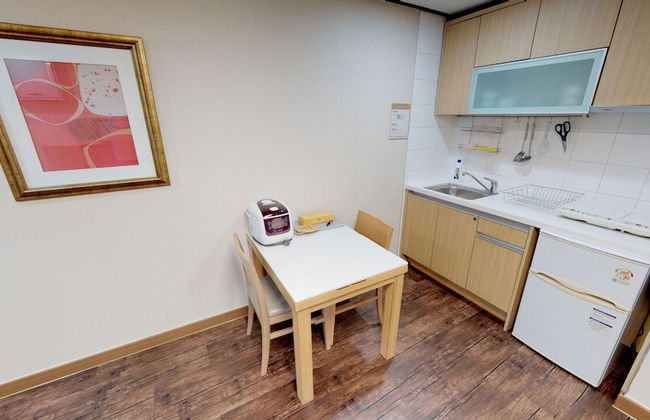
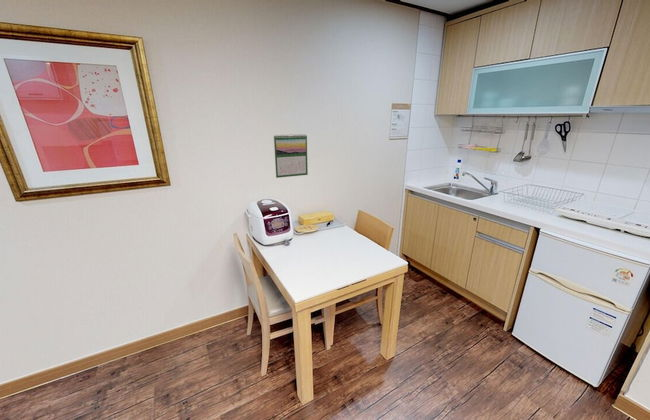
+ calendar [273,133,309,179]
